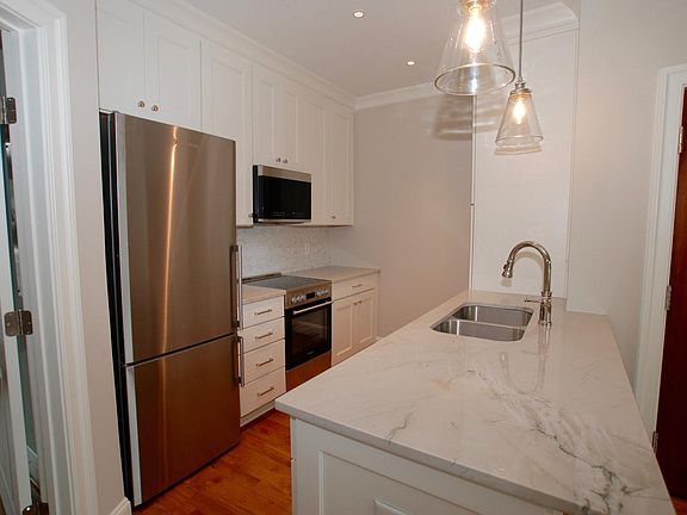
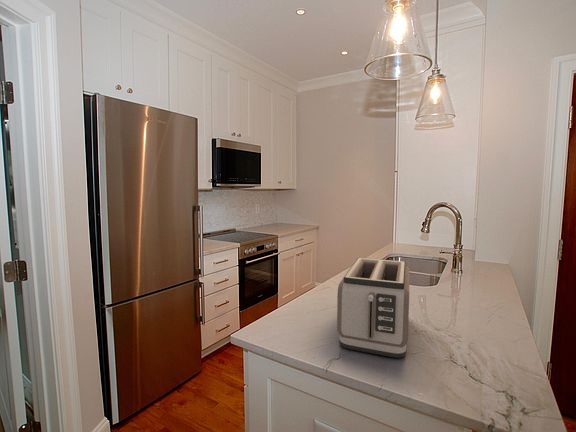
+ toaster [336,257,410,359]
